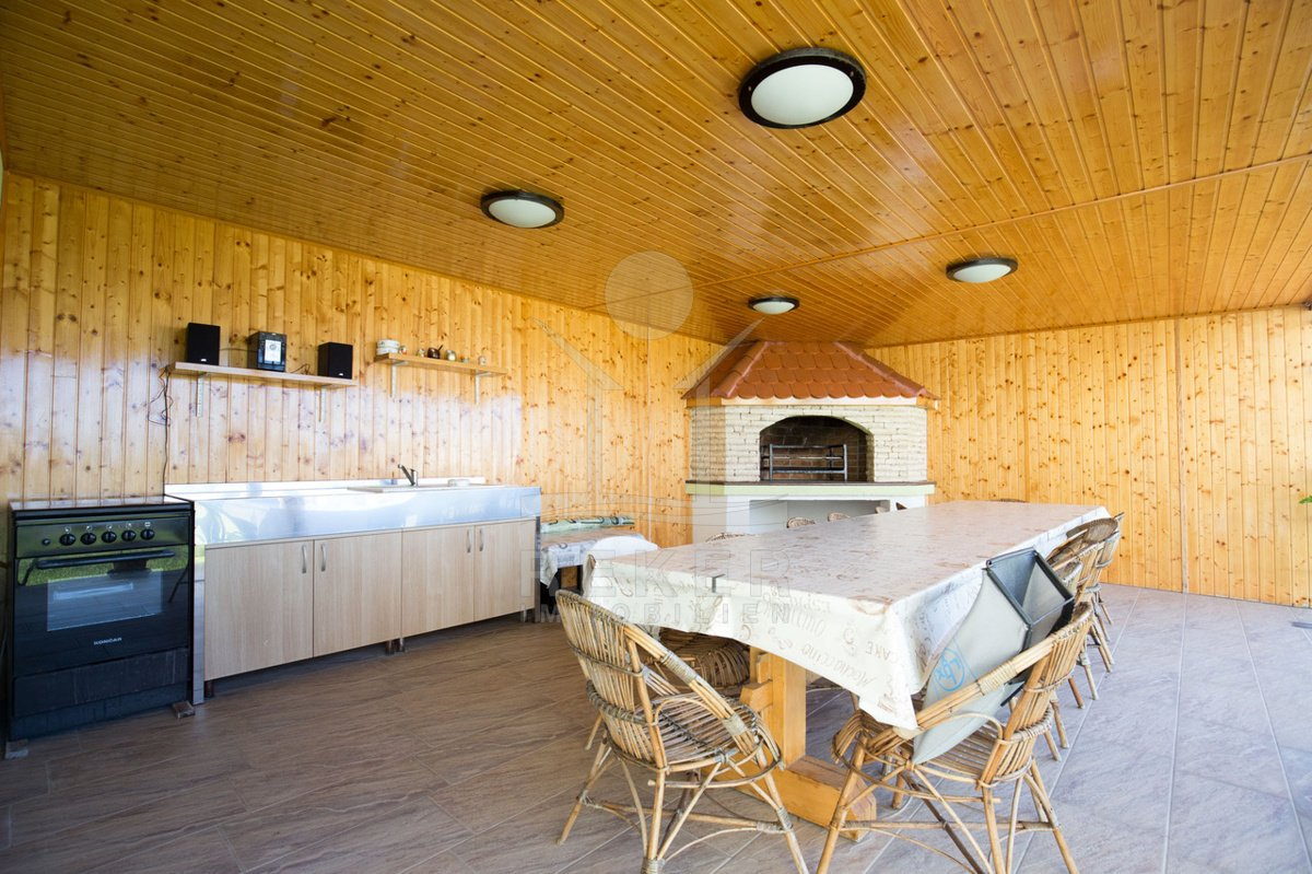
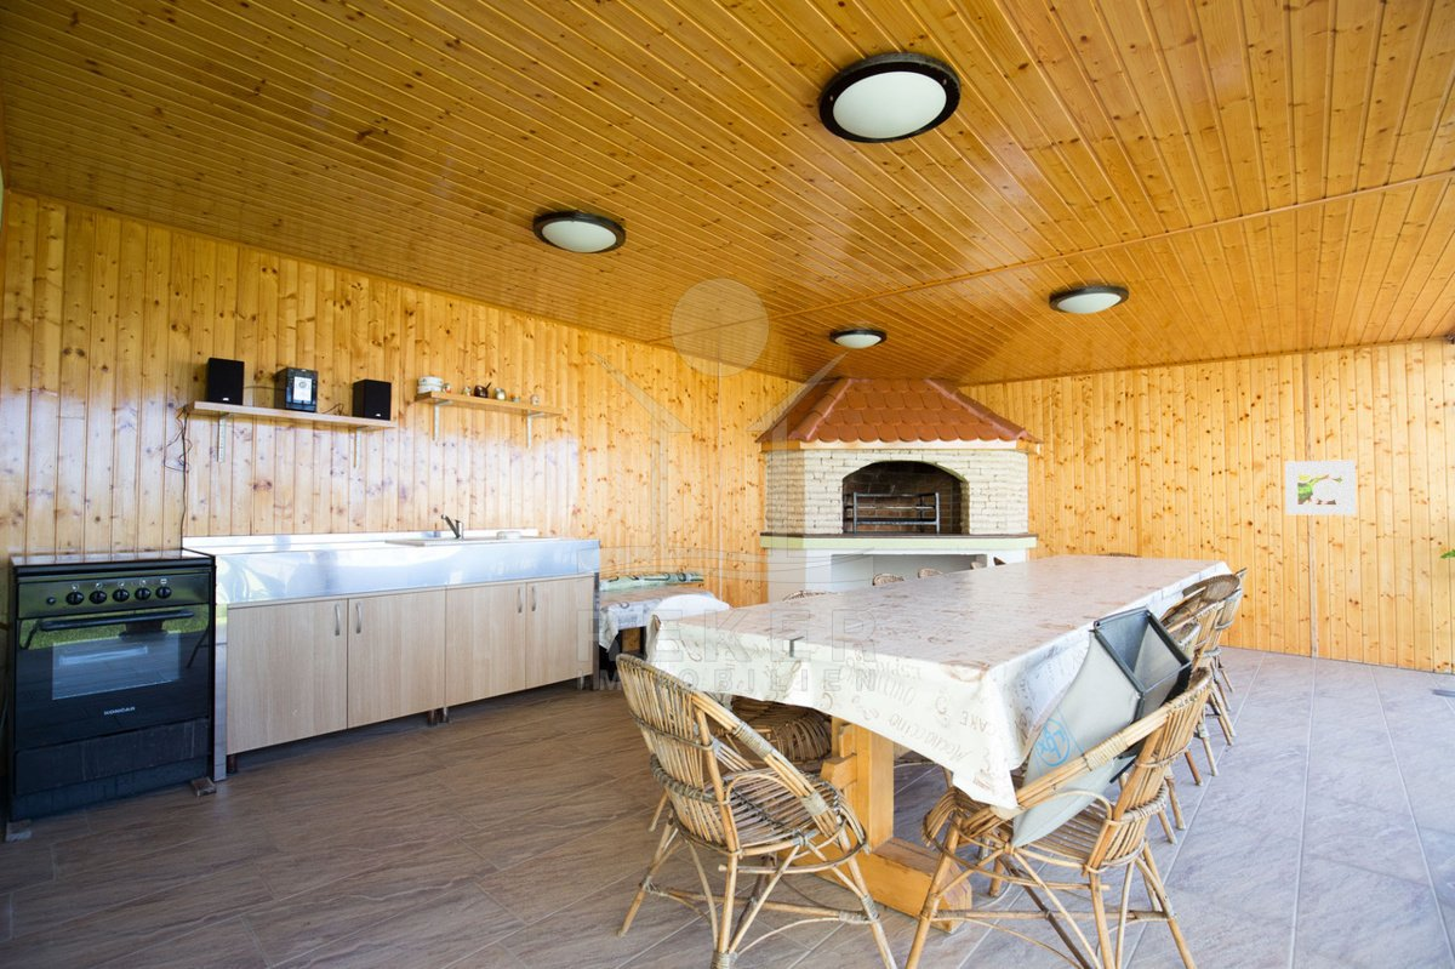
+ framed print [1284,458,1358,517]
